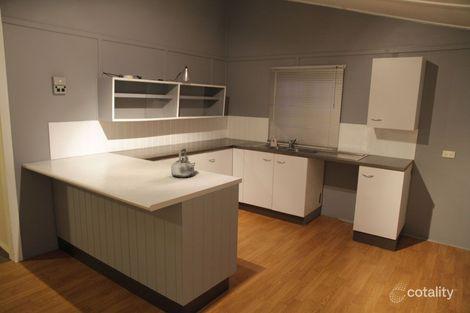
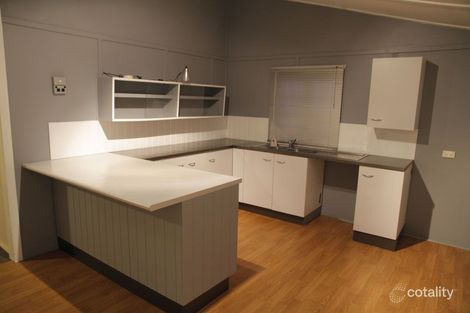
- kettle [170,147,195,179]
